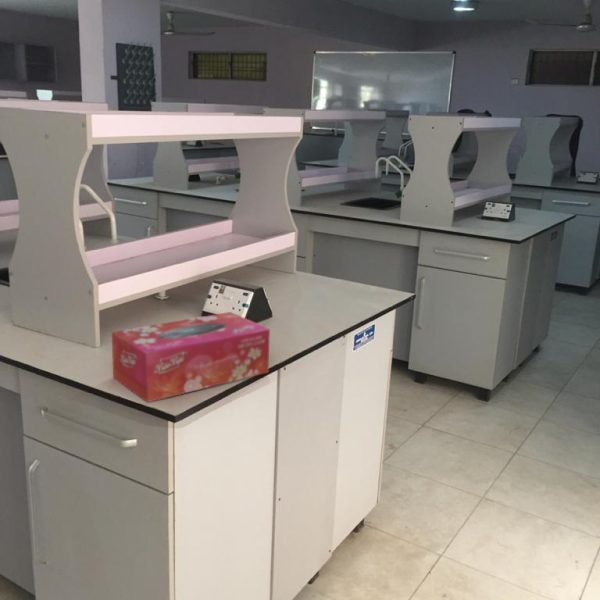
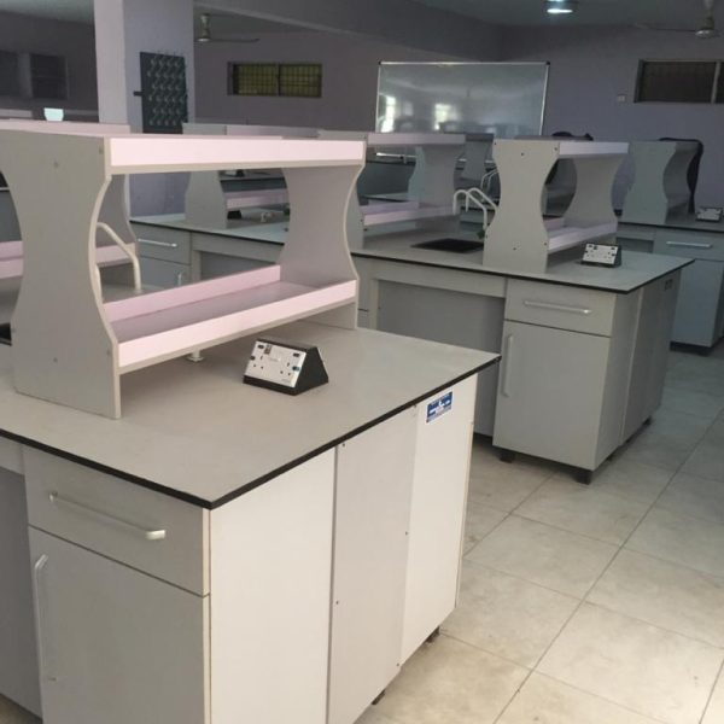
- tissue box [111,311,271,403]
